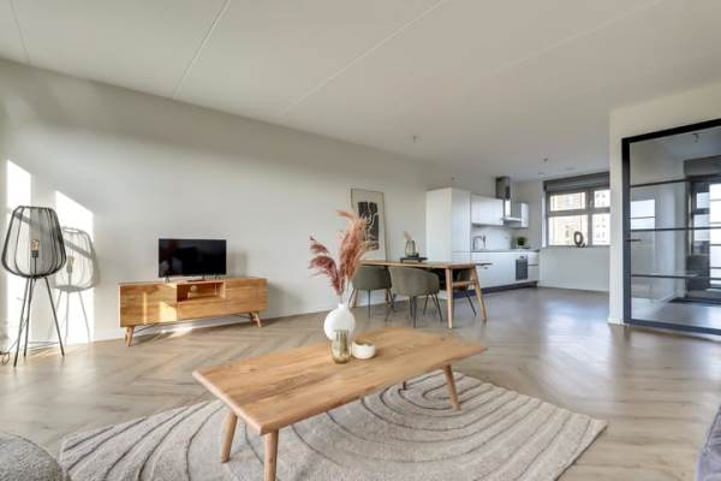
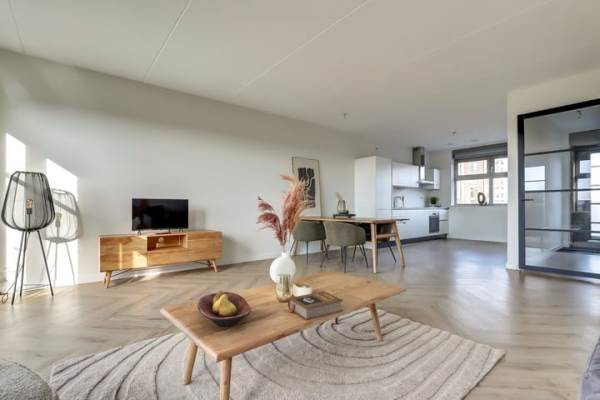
+ fruit bowl [196,290,252,328]
+ book [287,290,344,321]
